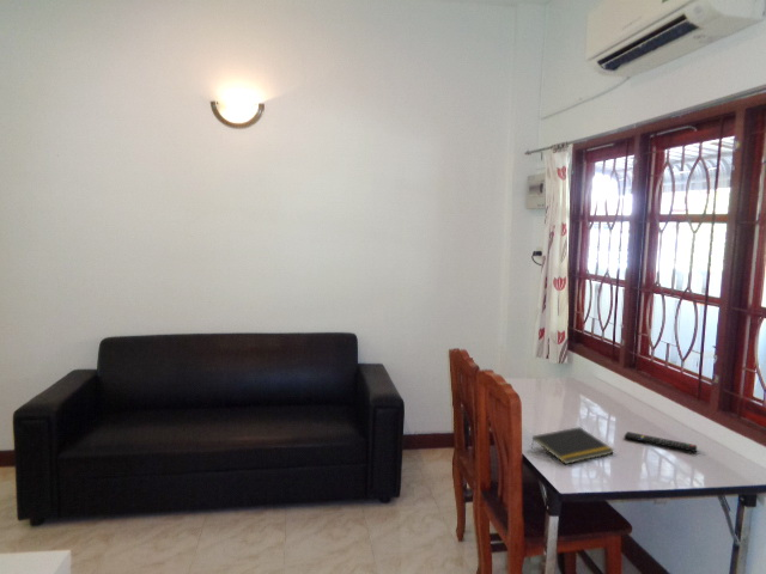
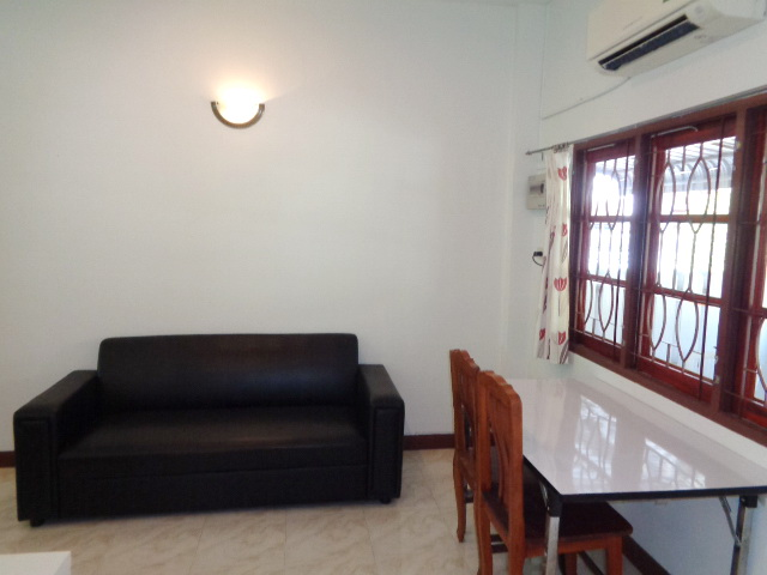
- remote control [624,430,698,453]
- notepad [530,426,615,465]
